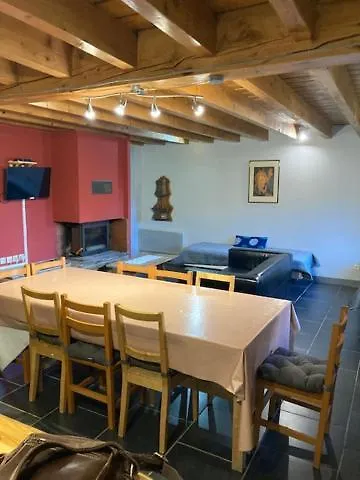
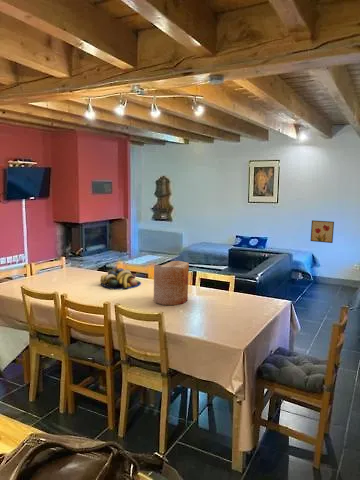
+ fruit bowl [99,267,142,291]
+ wall art [310,220,335,244]
+ vase [153,260,190,306]
